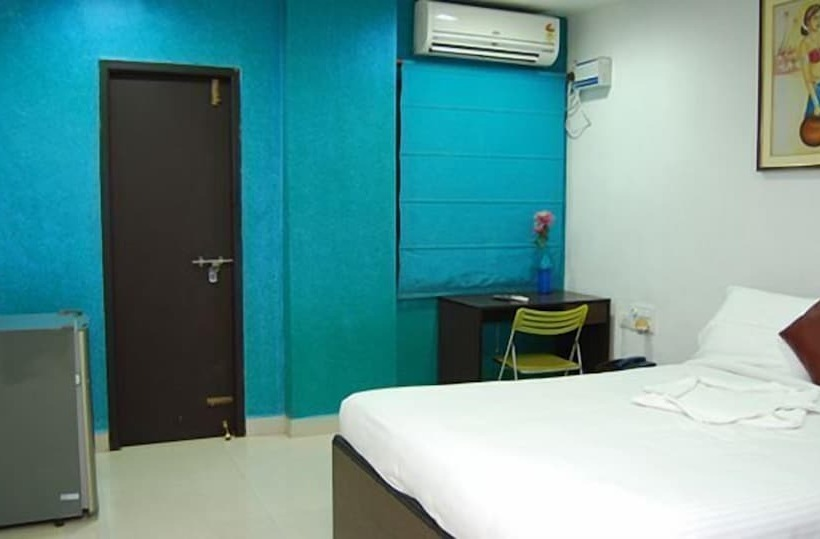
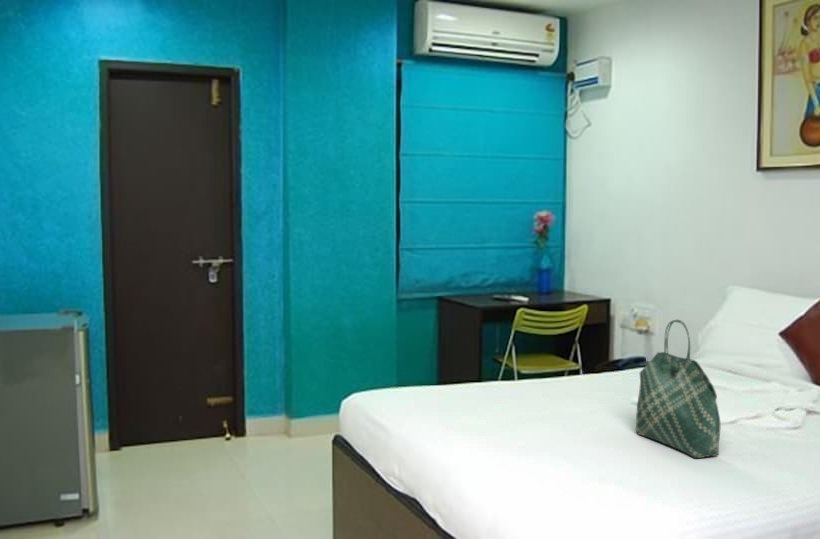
+ tote bag [635,319,721,459]
